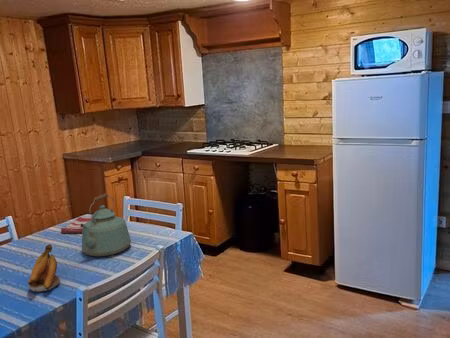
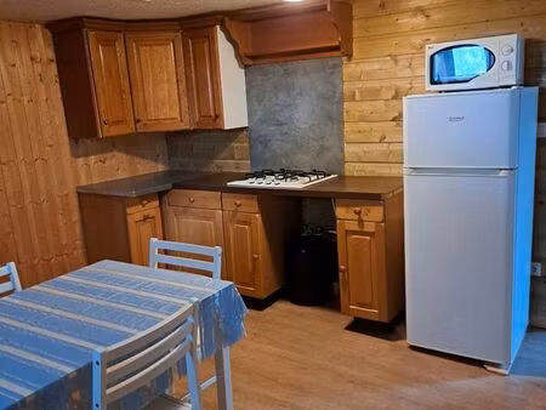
- dish towel [60,215,92,234]
- banana [27,243,61,293]
- kettle [80,192,132,257]
